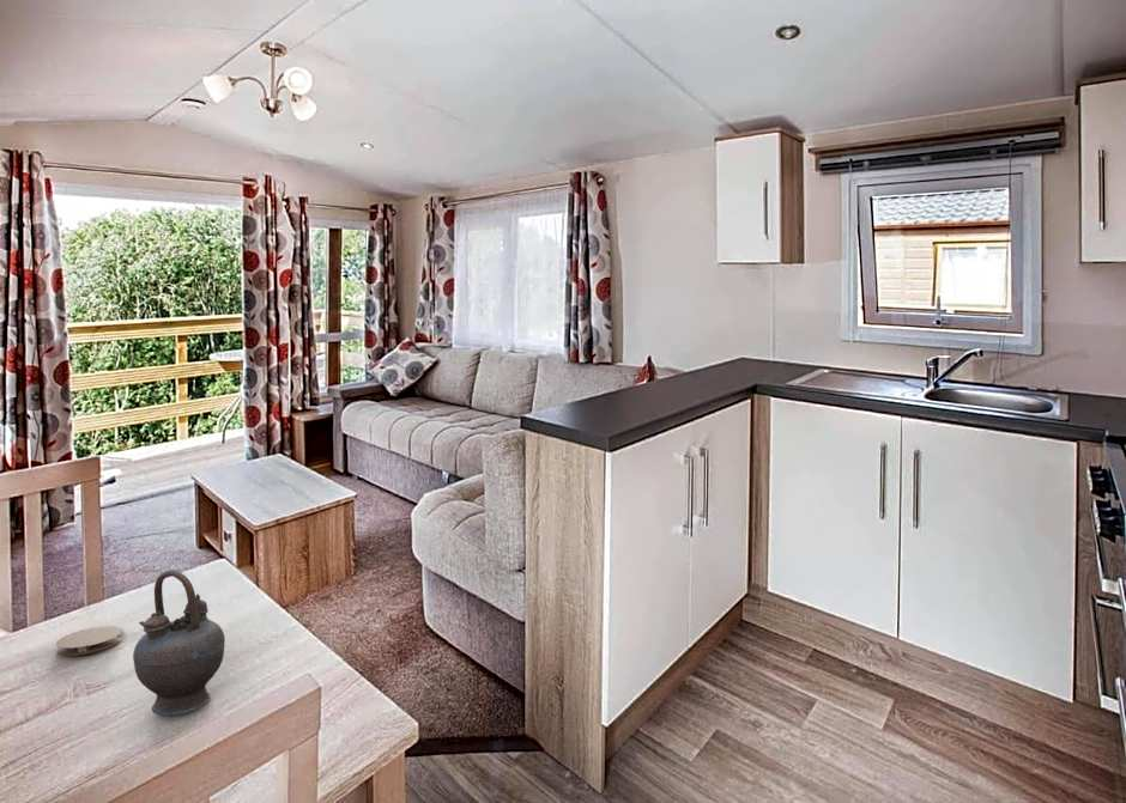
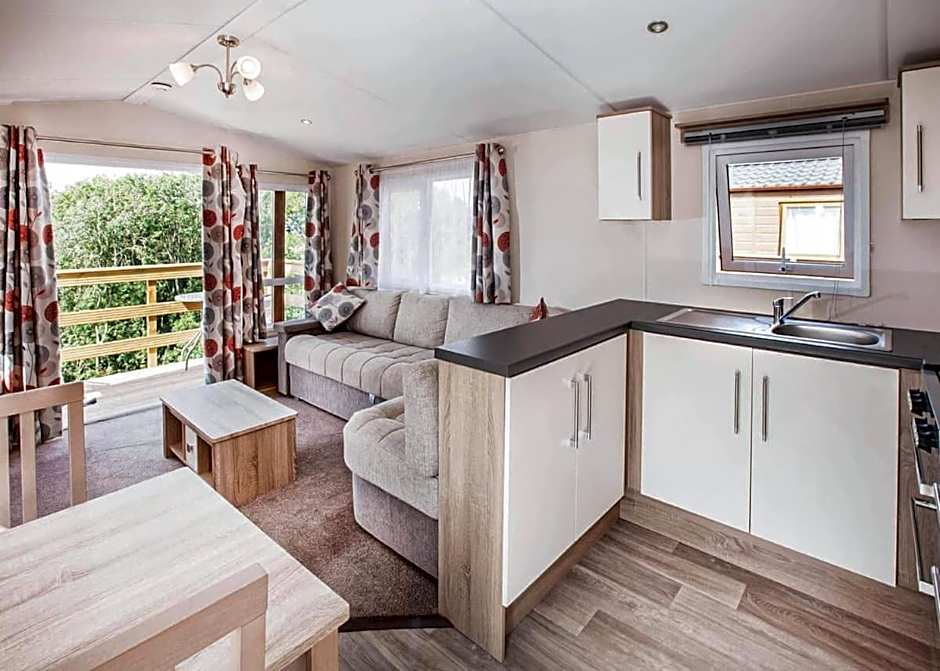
- teapot [132,568,226,717]
- coaster [55,625,123,657]
